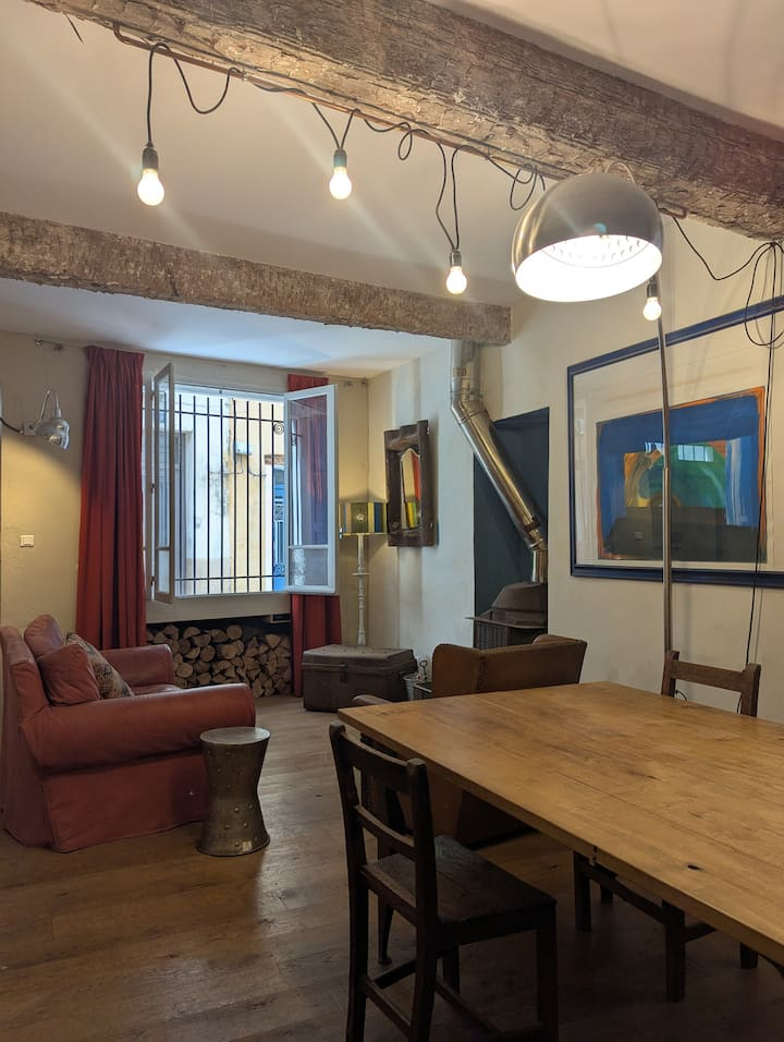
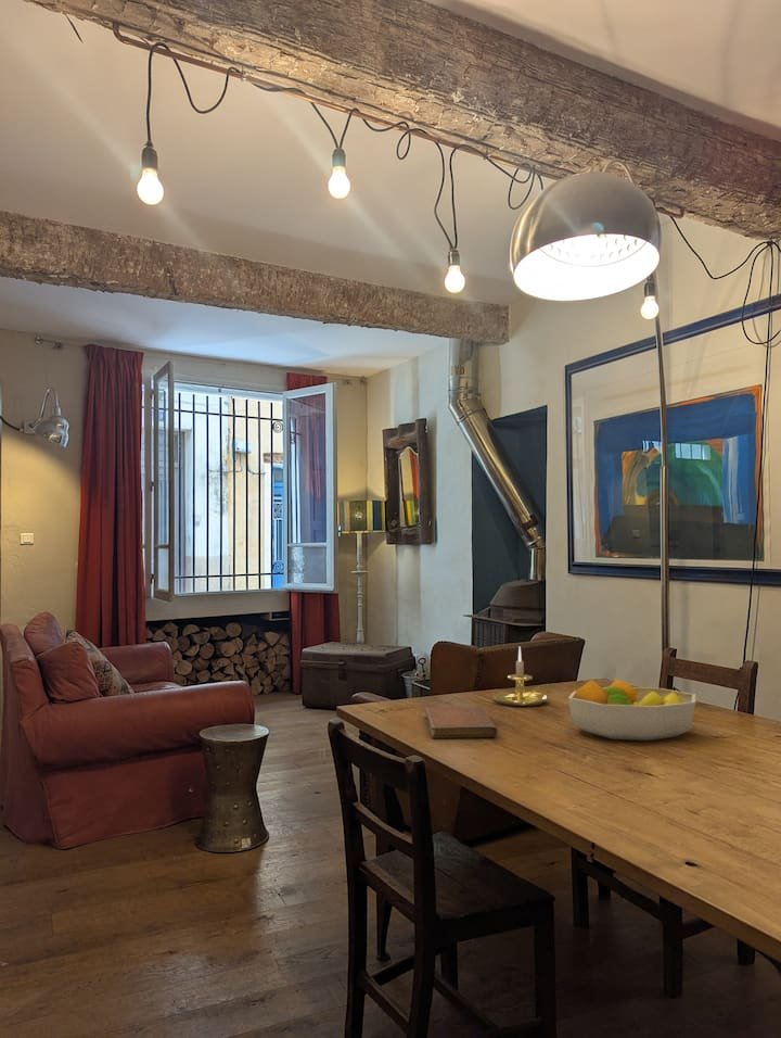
+ candle holder [491,646,558,707]
+ notebook [424,706,499,739]
+ fruit bowl [567,678,696,742]
